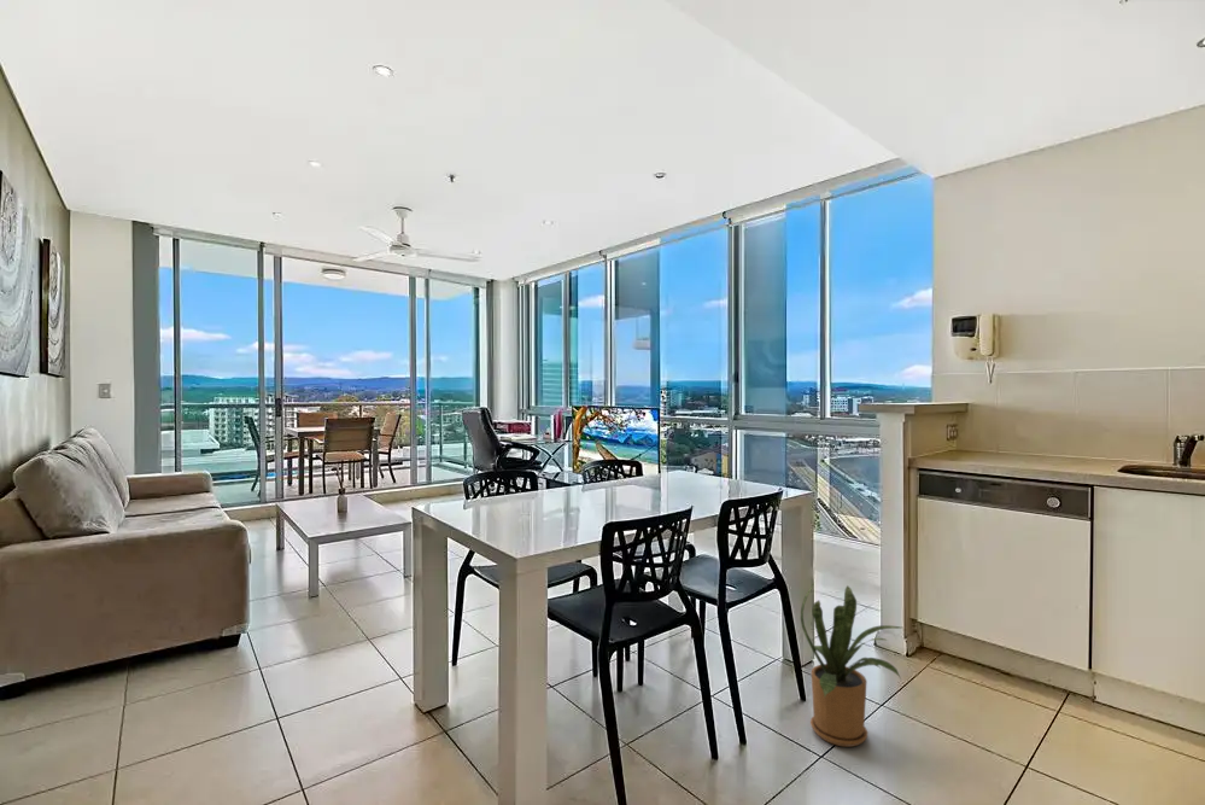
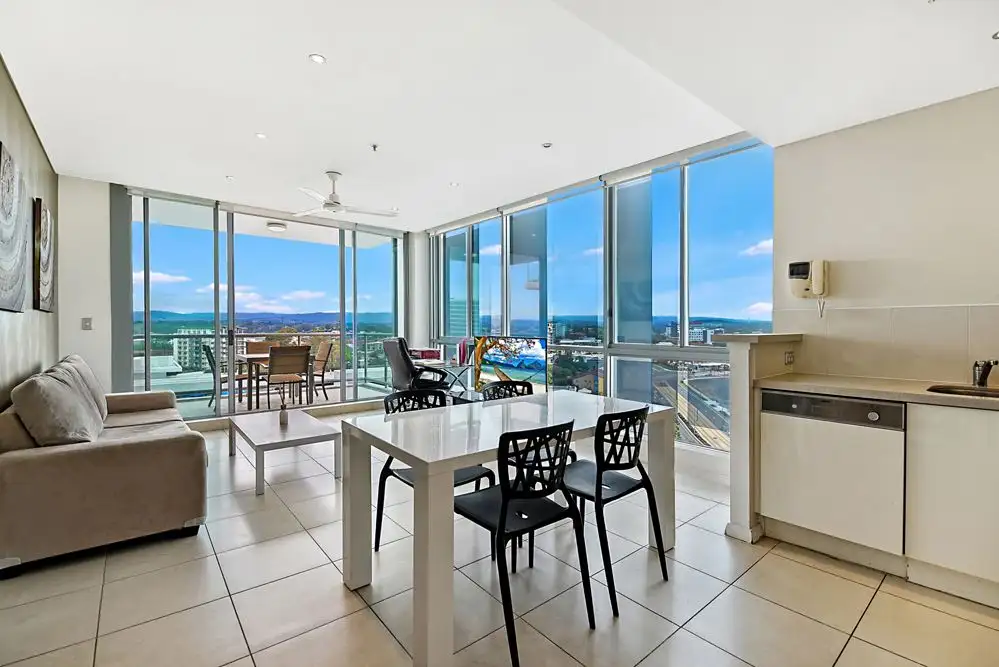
- house plant [800,579,902,748]
